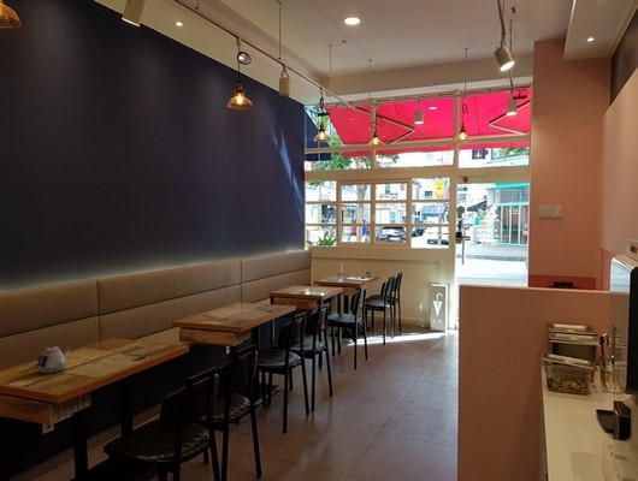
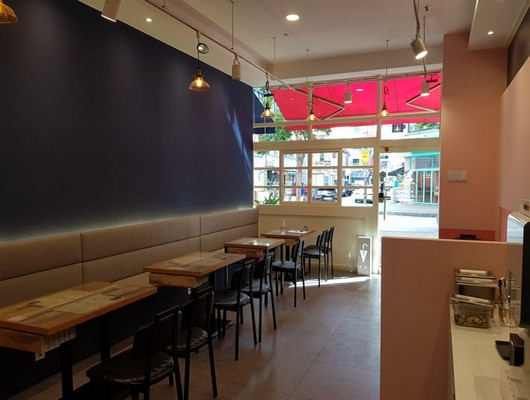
- teapot [36,344,71,375]
